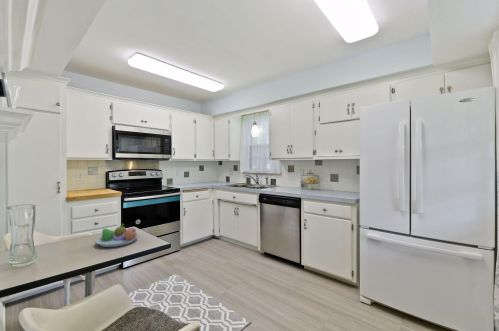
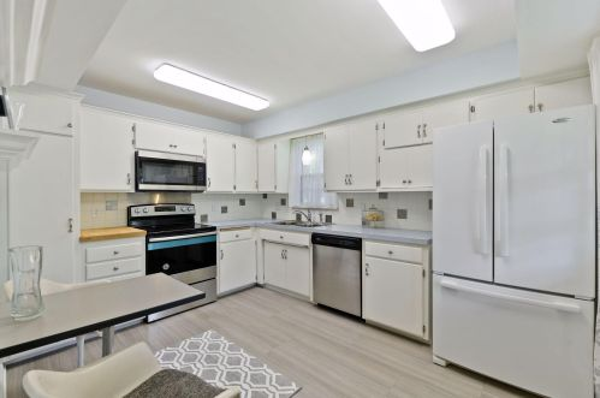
- fruit bowl [95,223,139,248]
